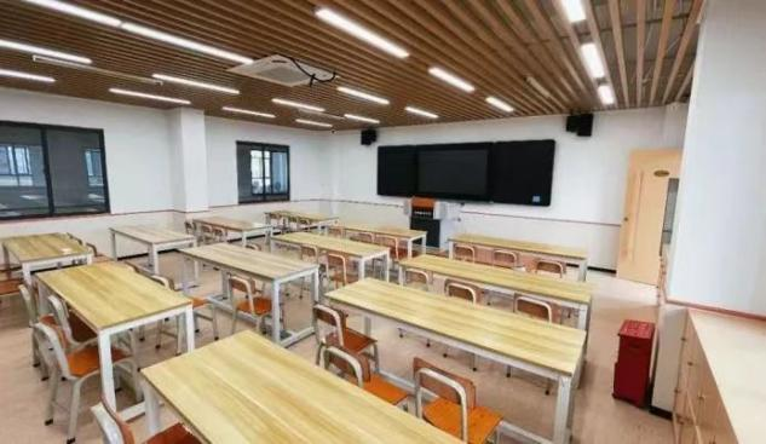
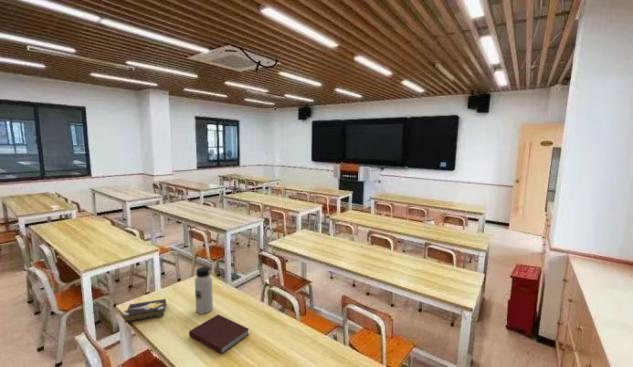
+ notebook [188,314,250,355]
+ hardback book [123,298,168,324]
+ water bottle [194,266,214,315]
